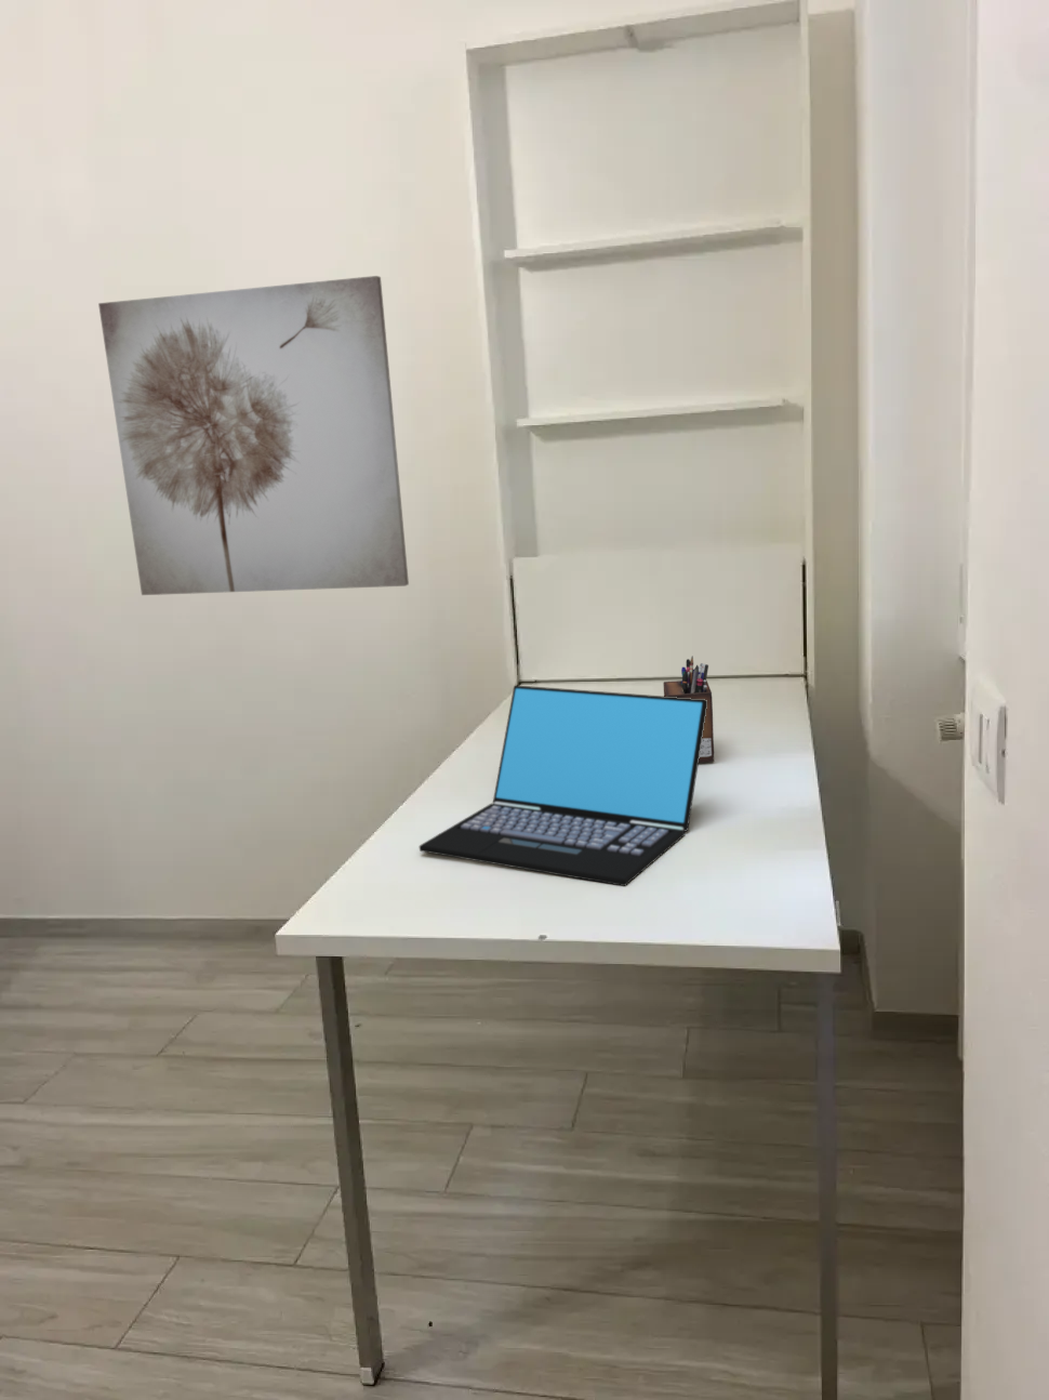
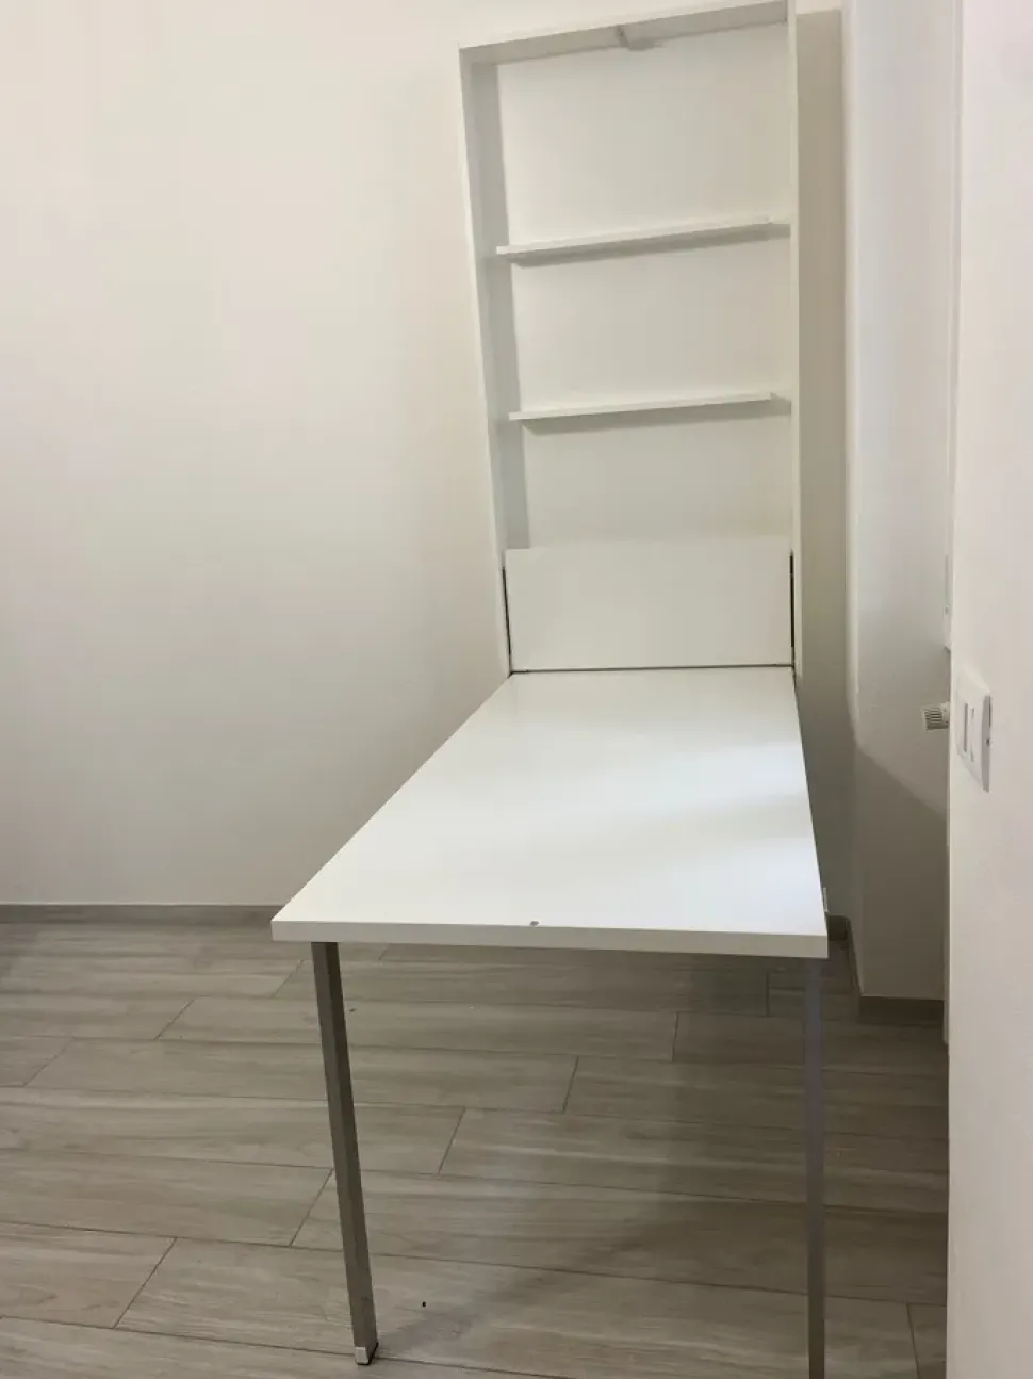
- wall art [97,274,410,596]
- laptop [419,683,707,887]
- desk organizer [662,655,715,764]
